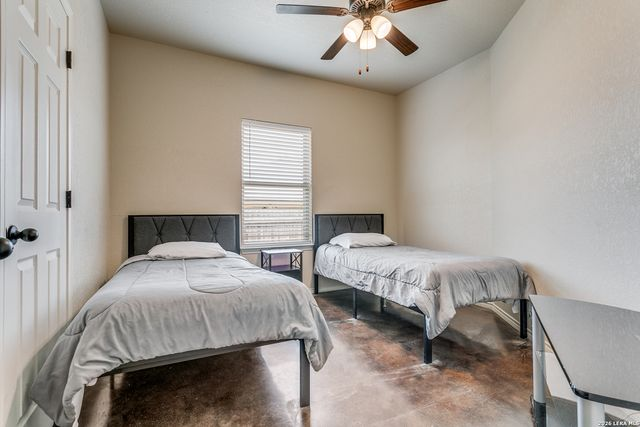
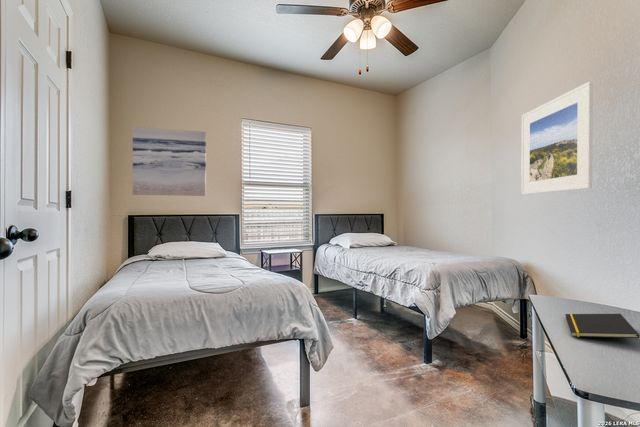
+ wall art [132,126,207,197]
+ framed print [520,80,594,196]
+ notepad [564,313,640,339]
